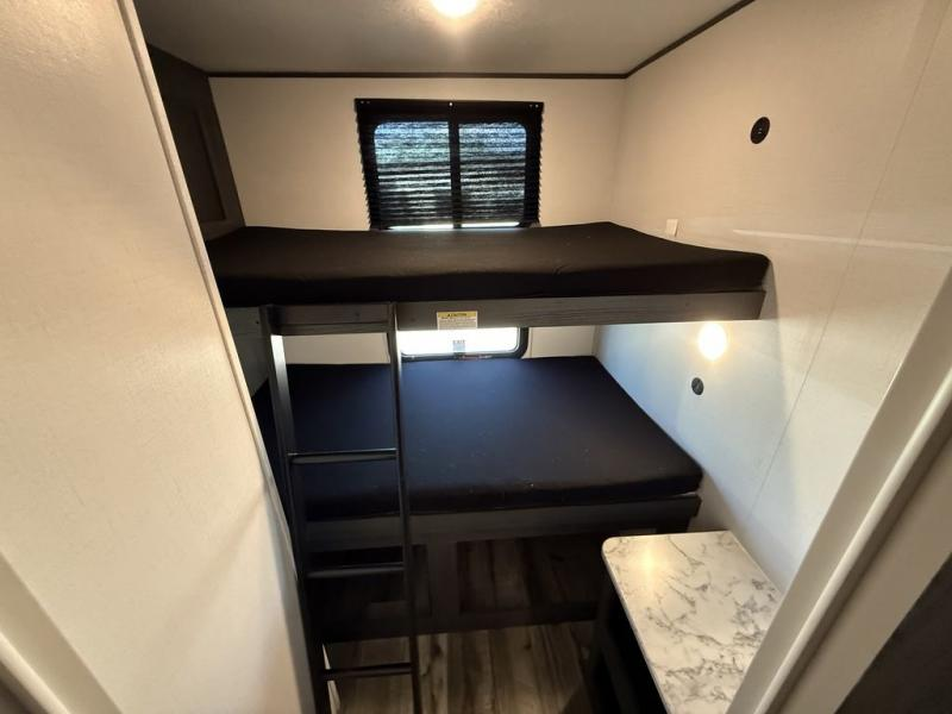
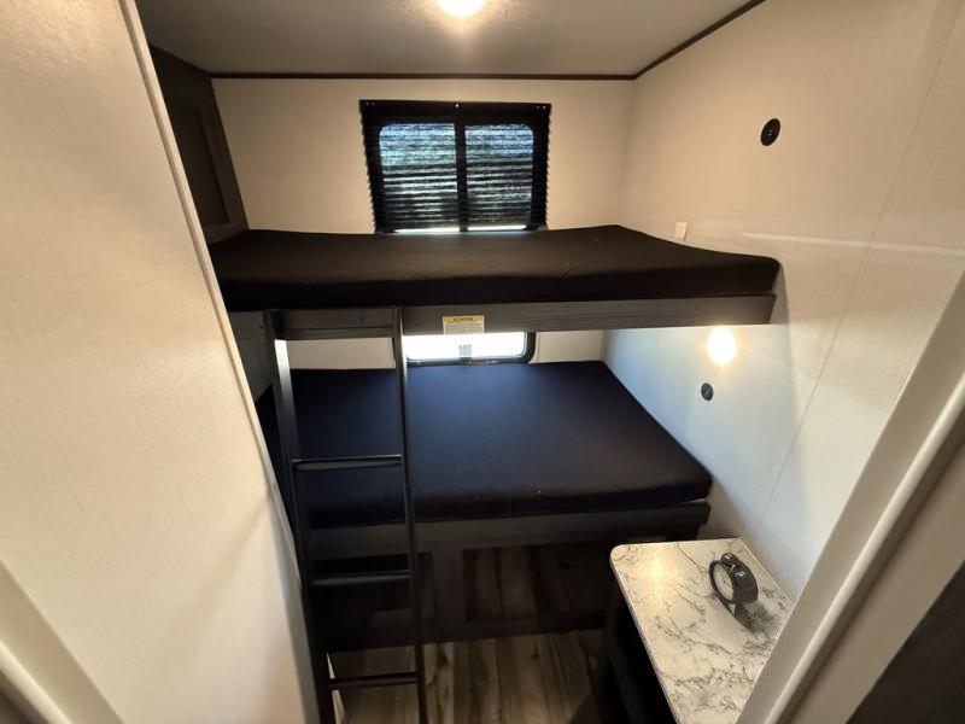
+ alarm clock [707,551,760,614]
